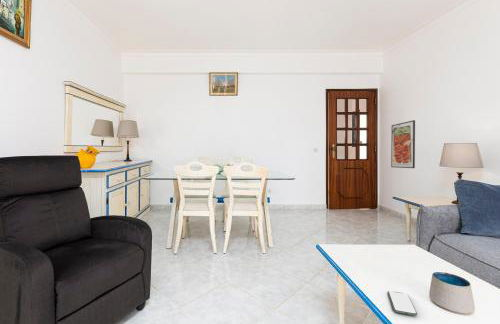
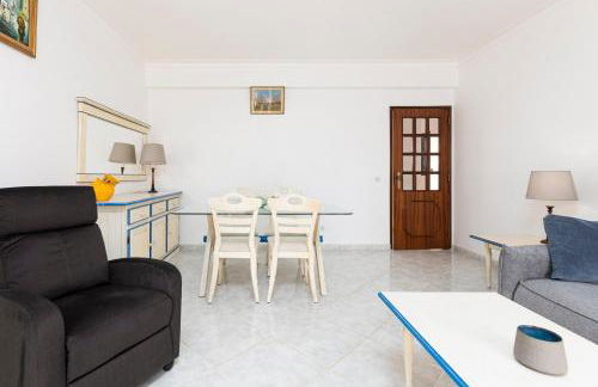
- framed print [390,119,416,169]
- smartphone [387,290,418,317]
